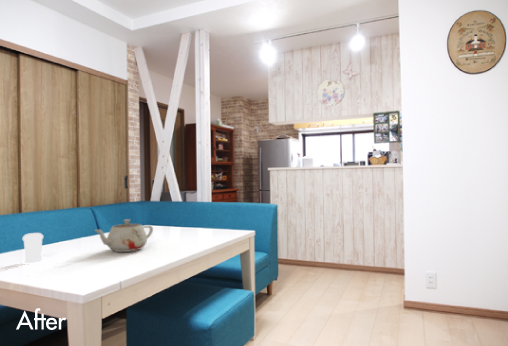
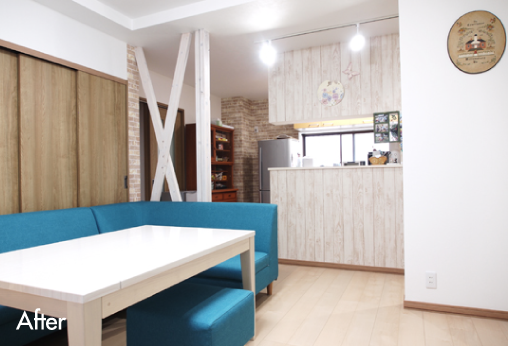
- cup [22,232,44,264]
- teapot [93,218,154,253]
